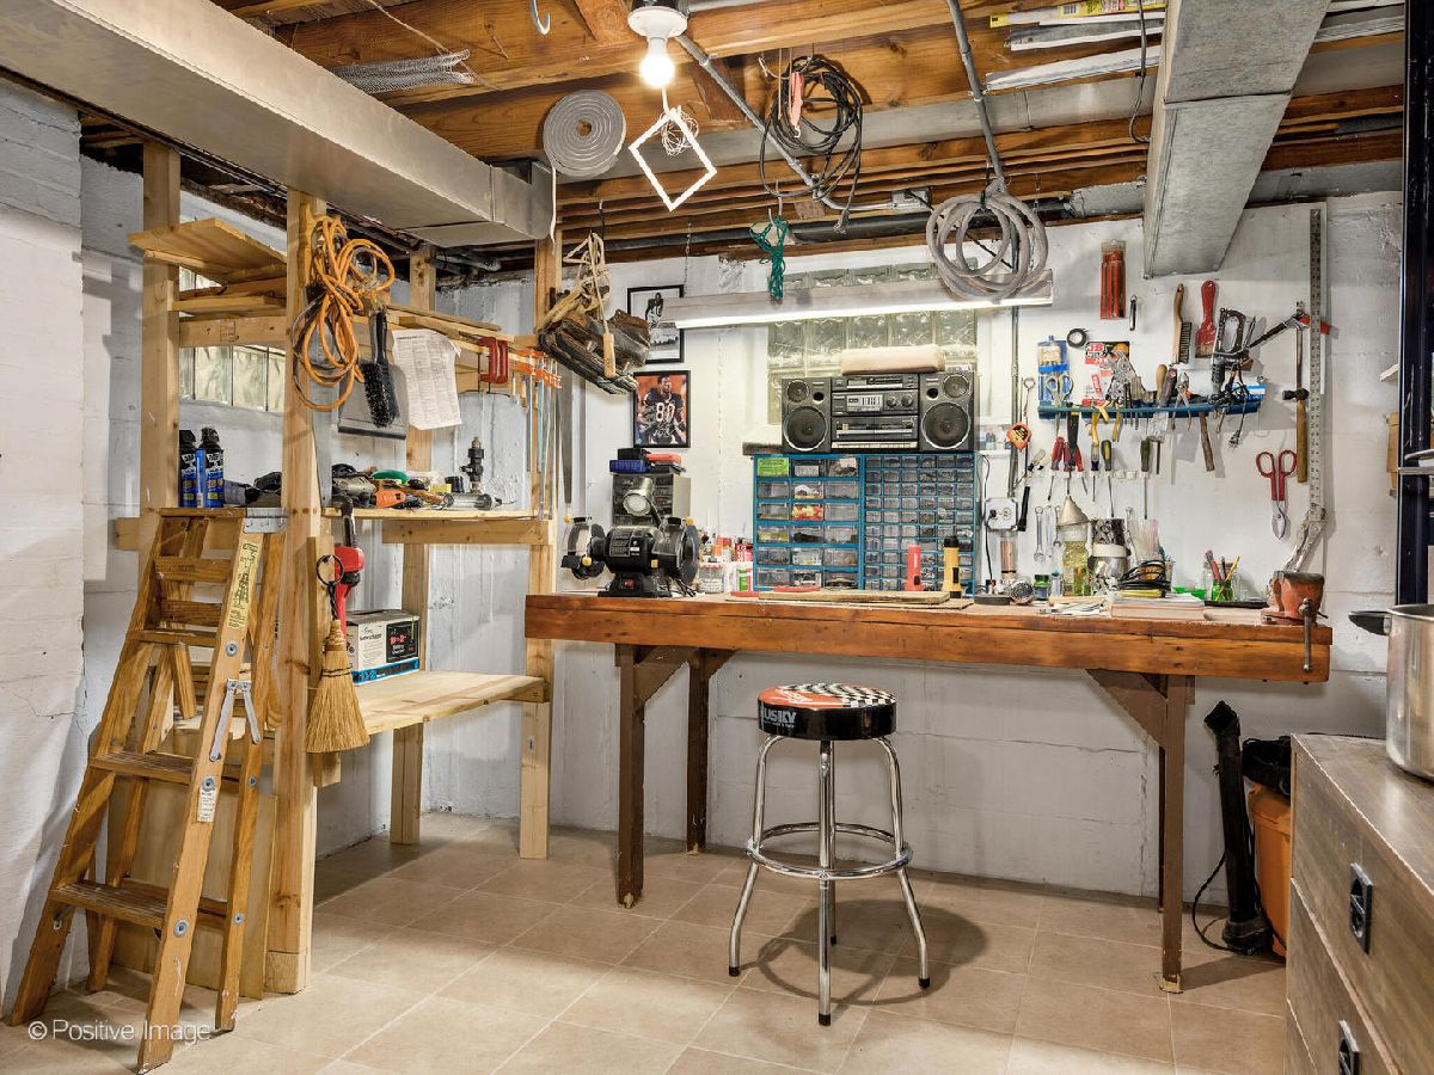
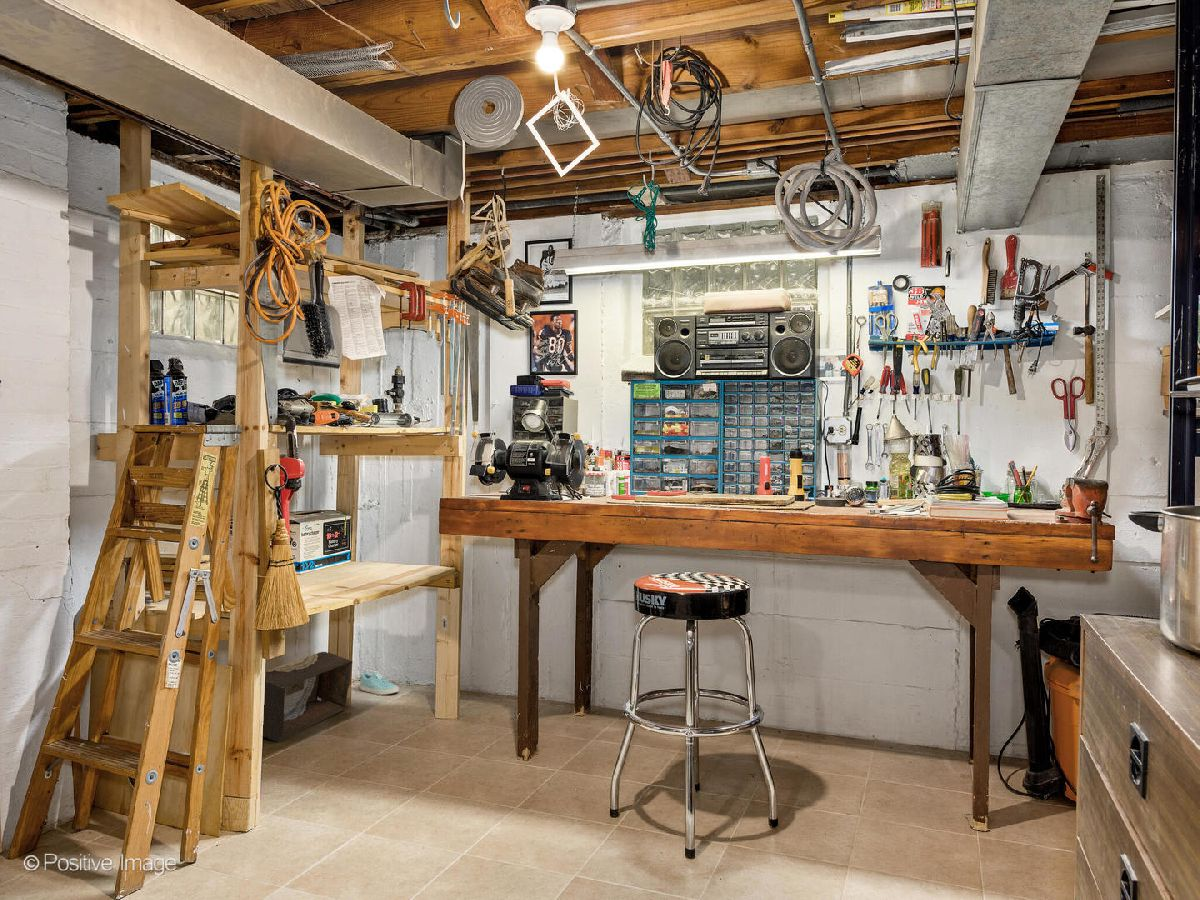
+ sneaker [359,671,400,696]
+ storage bin [262,651,353,743]
